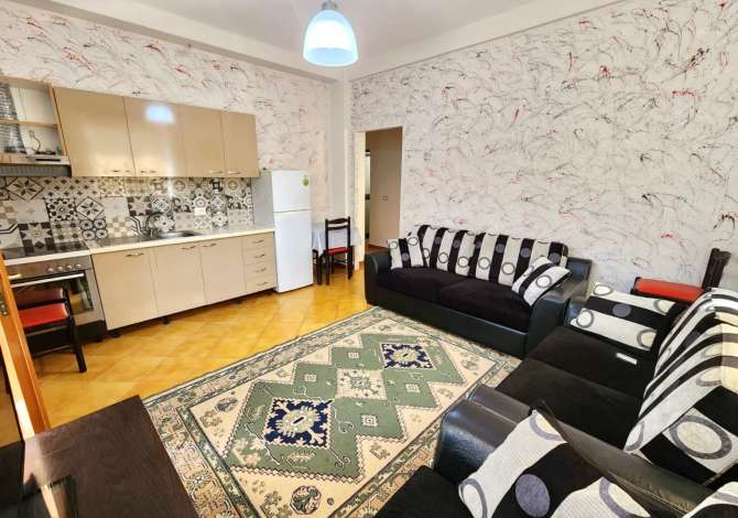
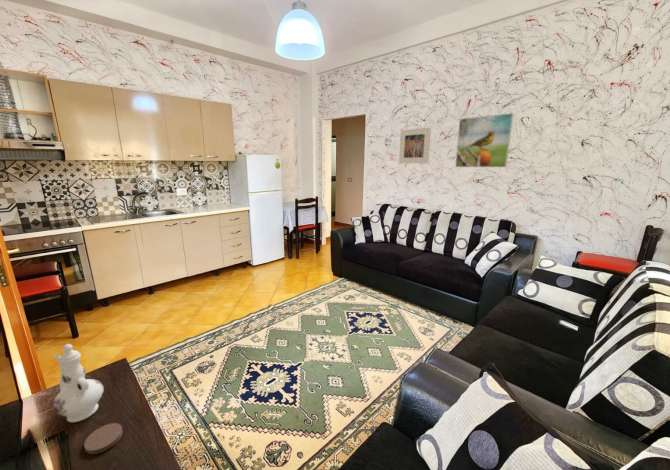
+ chinaware [52,343,105,423]
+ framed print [454,112,515,168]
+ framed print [398,126,432,164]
+ coaster [83,422,124,455]
